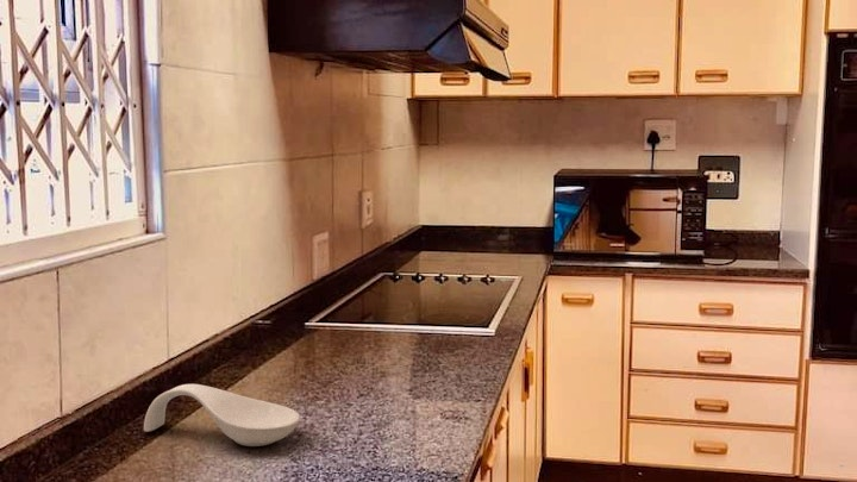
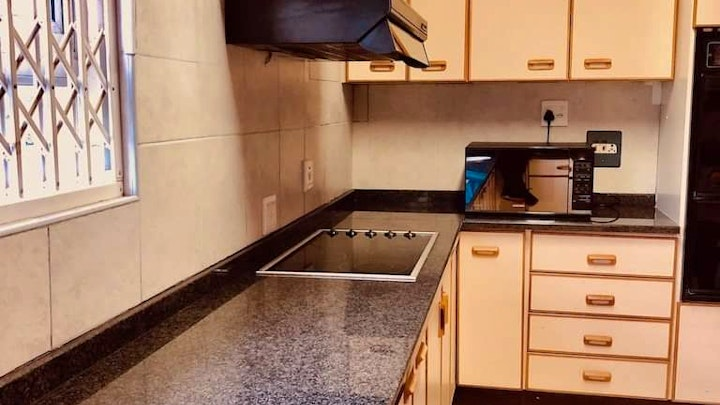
- spoon rest [143,383,301,447]
